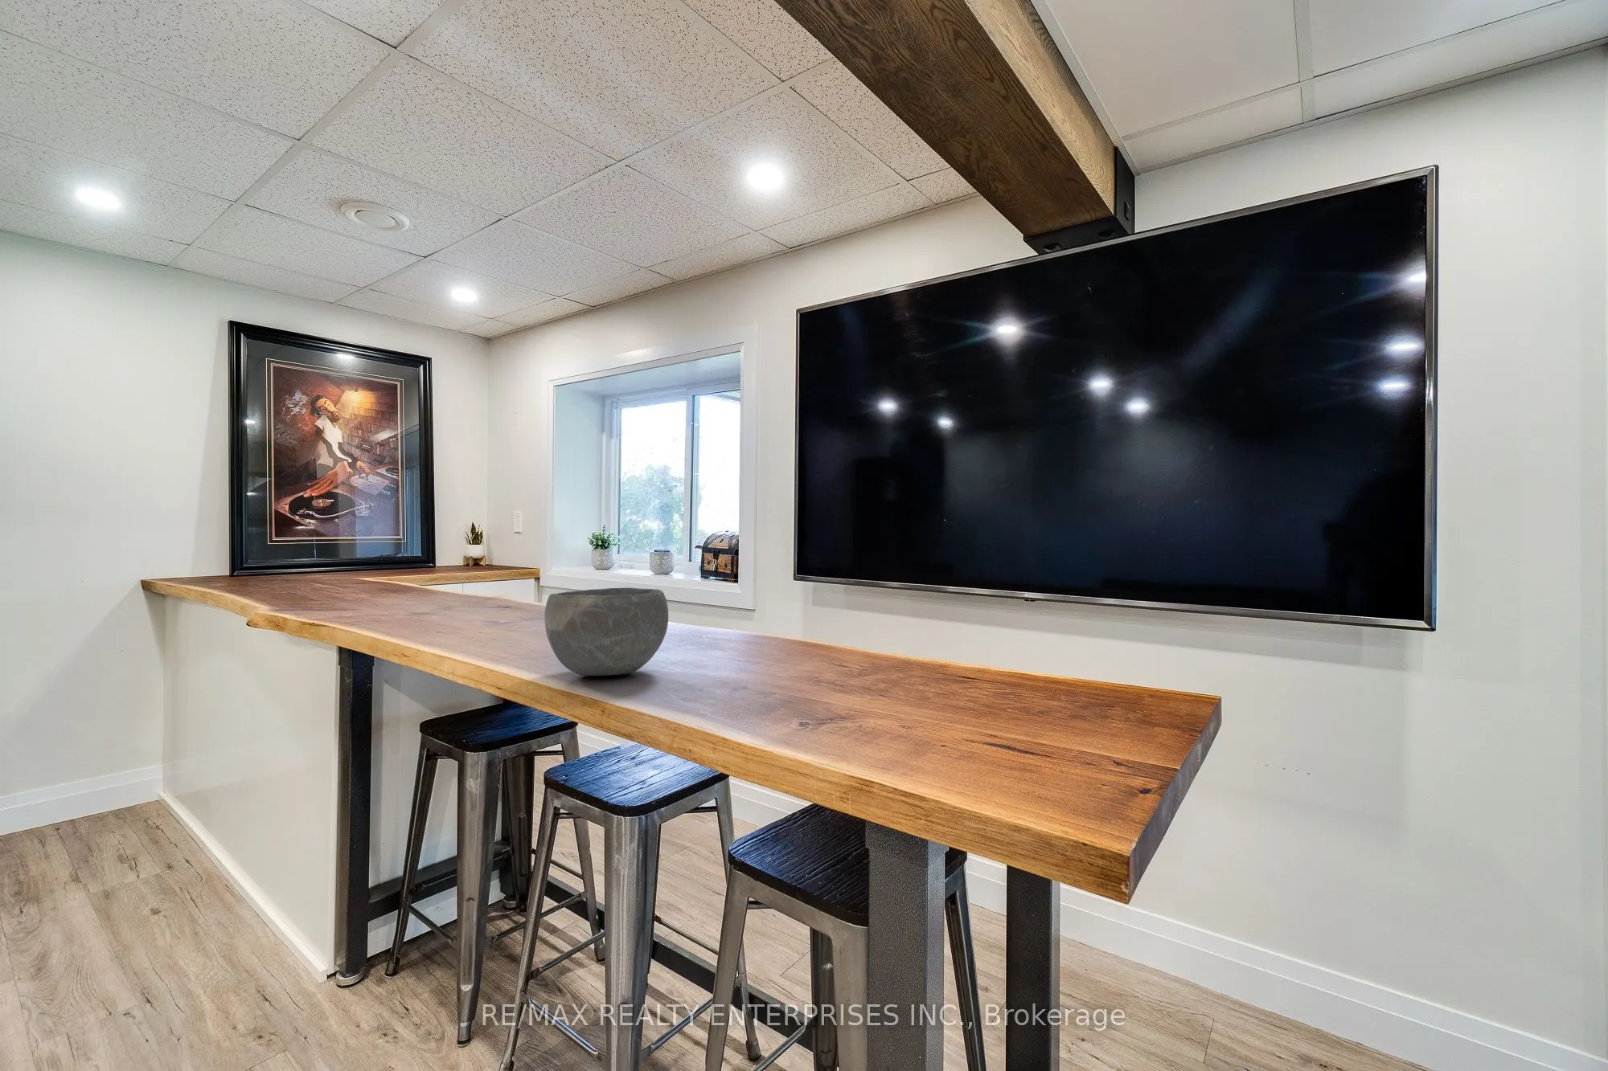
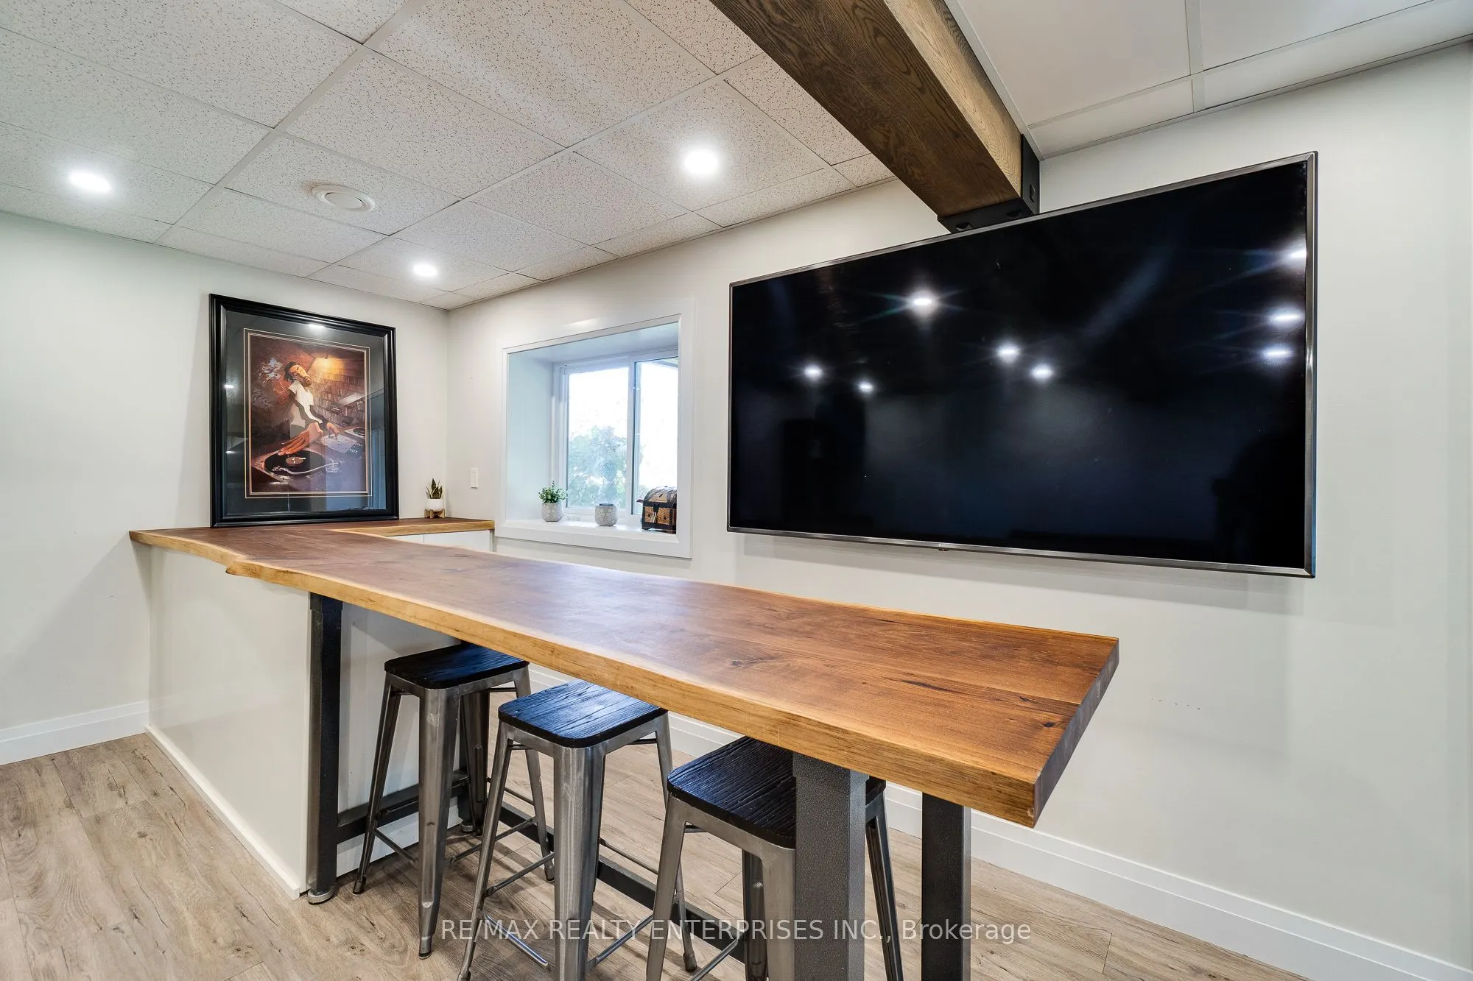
- bowl [544,587,670,677]
